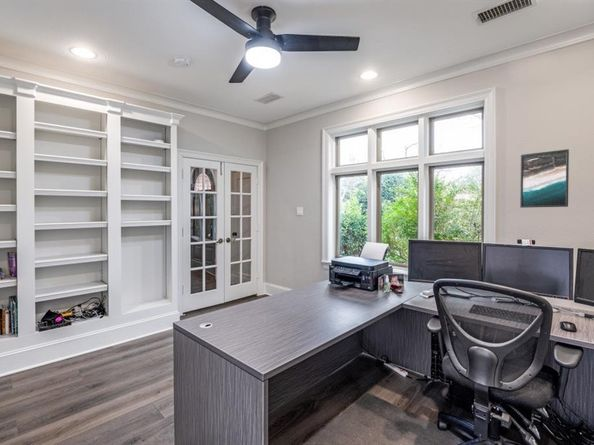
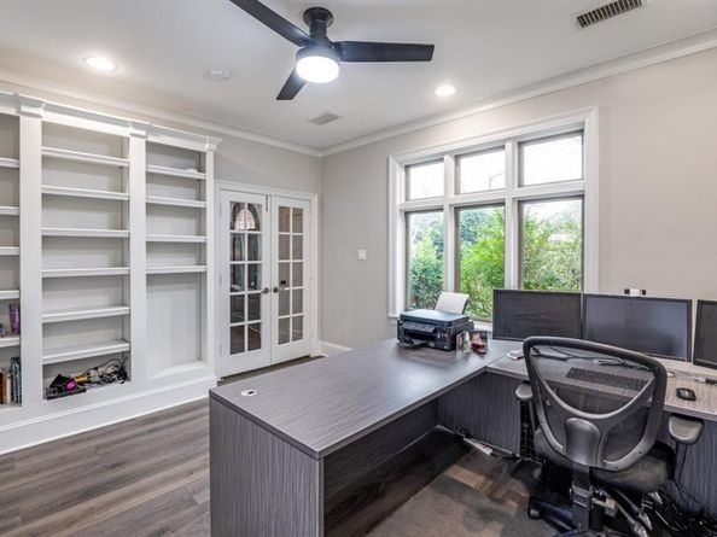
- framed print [519,148,570,209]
